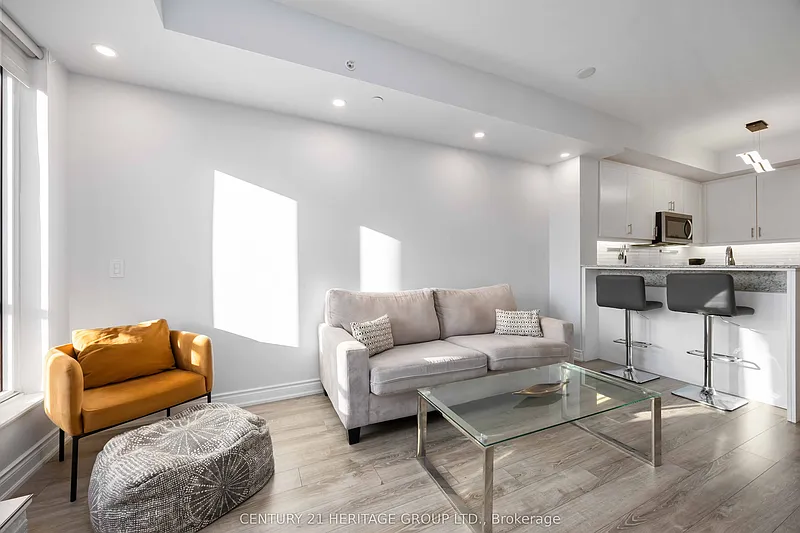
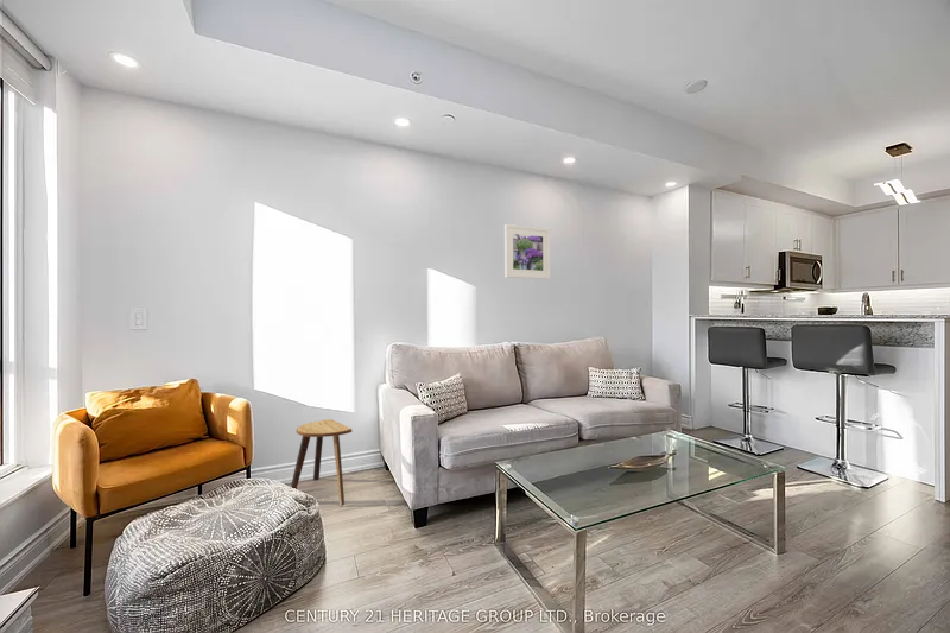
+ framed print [504,223,551,280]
+ stool [290,418,353,507]
